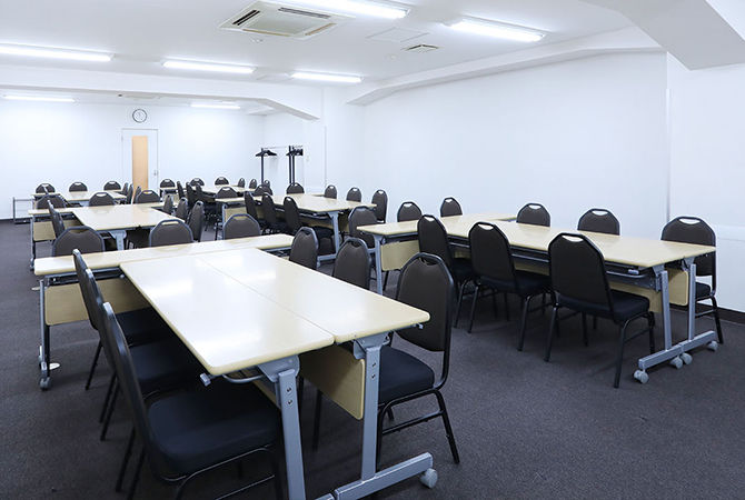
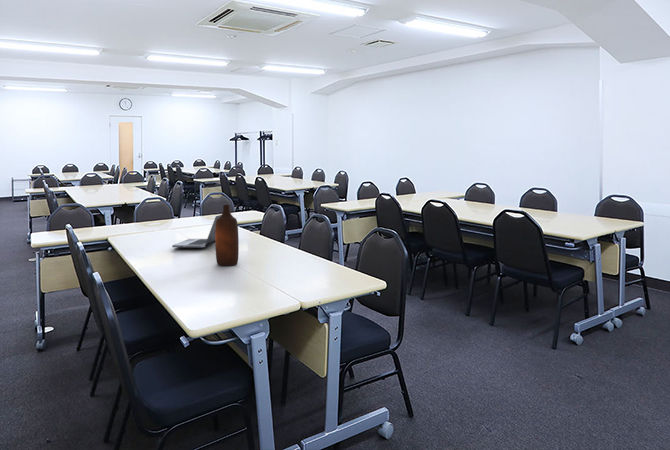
+ bottle [214,204,240,267]
+ laptop [171,214,222,249]
